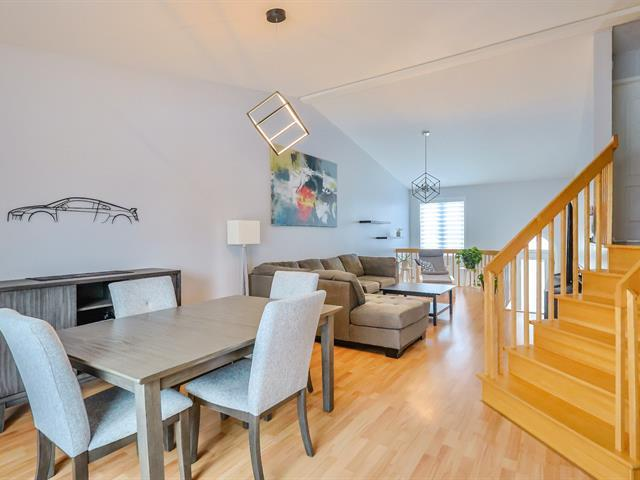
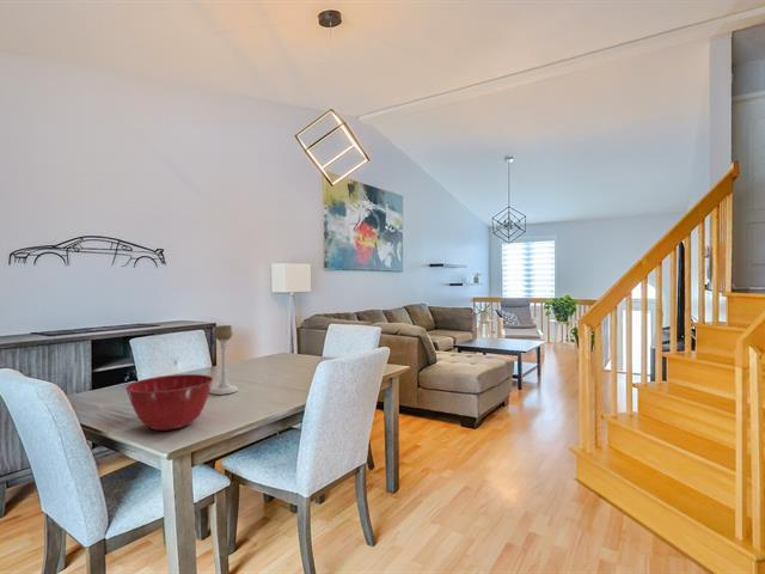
+ mixing bowl [124,373,214,432]
+ candle holder [209,324,239,396]
